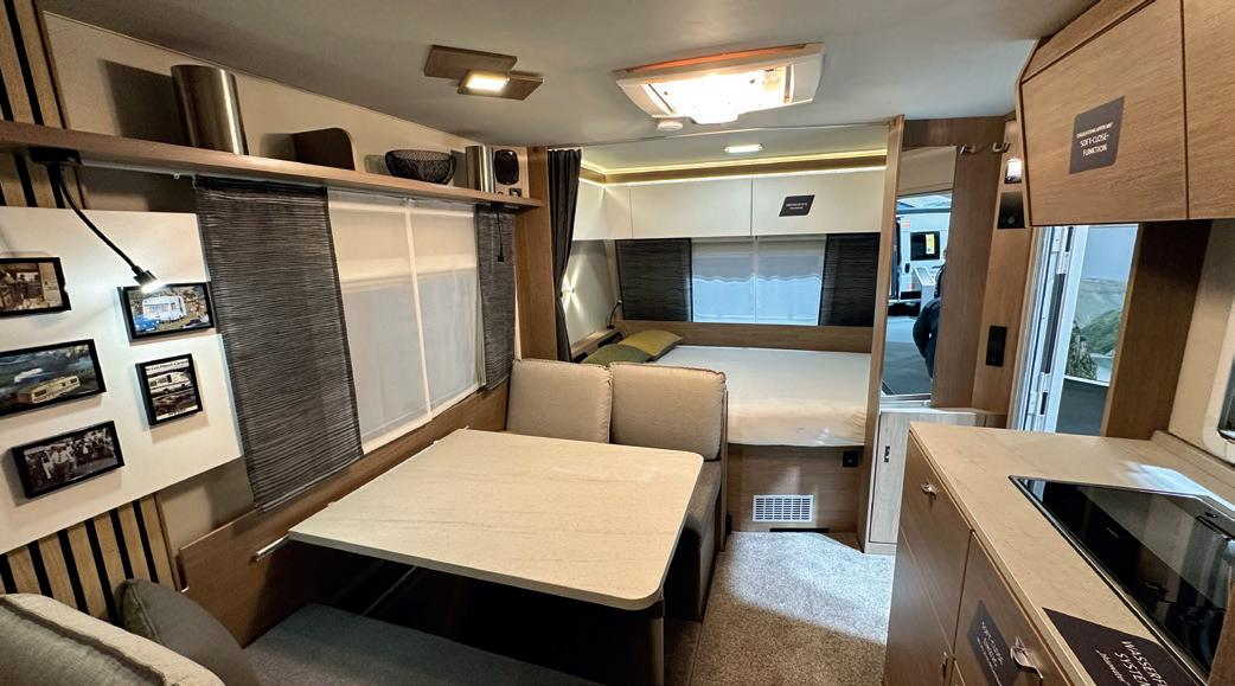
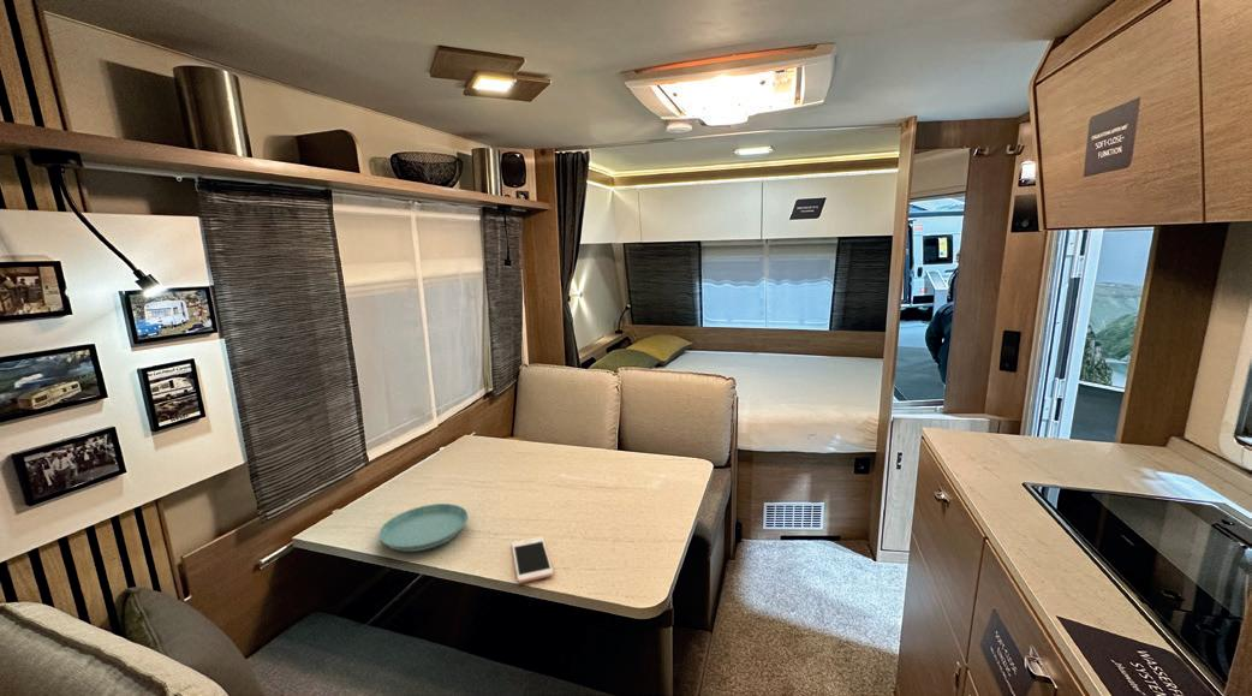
+ saucer [378,502,469,553]
+ cell phone [511,535,554,584]
